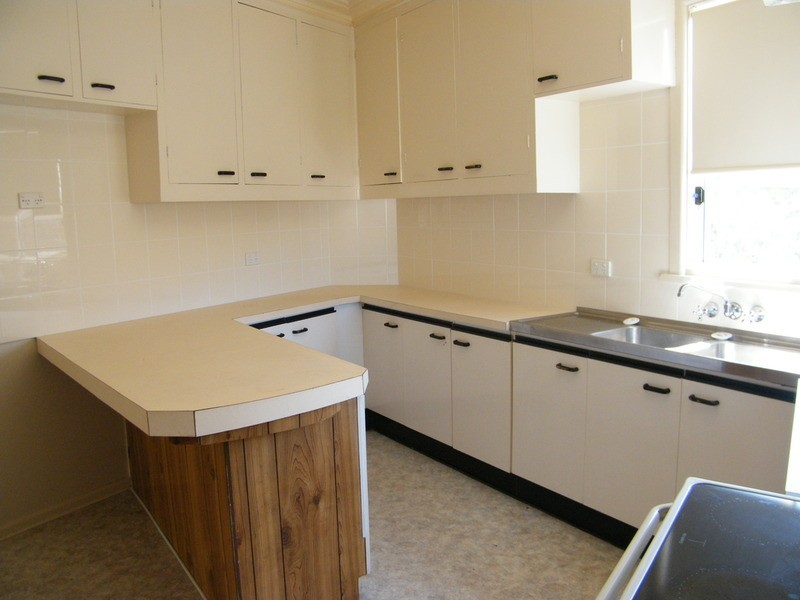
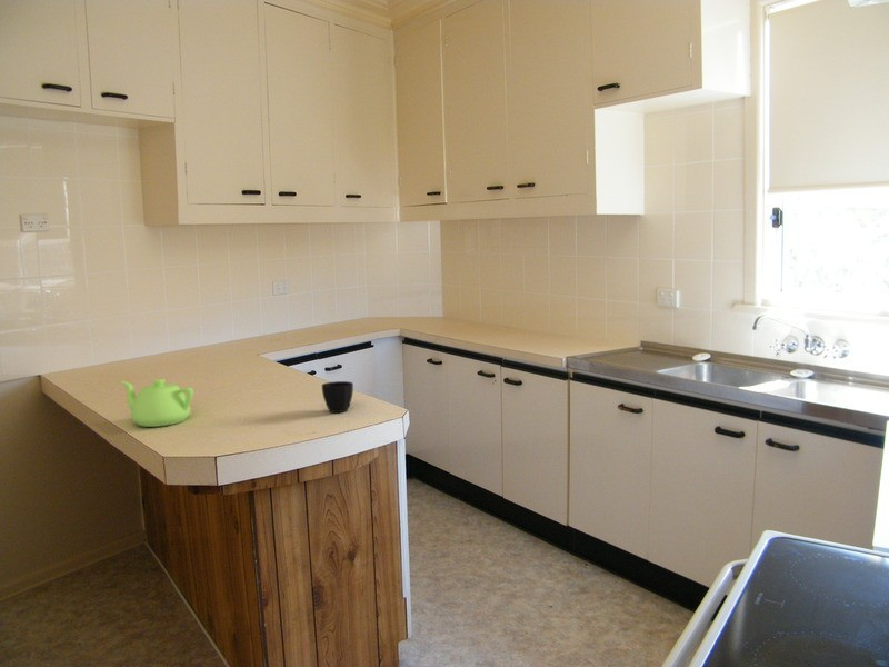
+ teapot [120,378,194,428]
+ cup [321,380,354,414]
